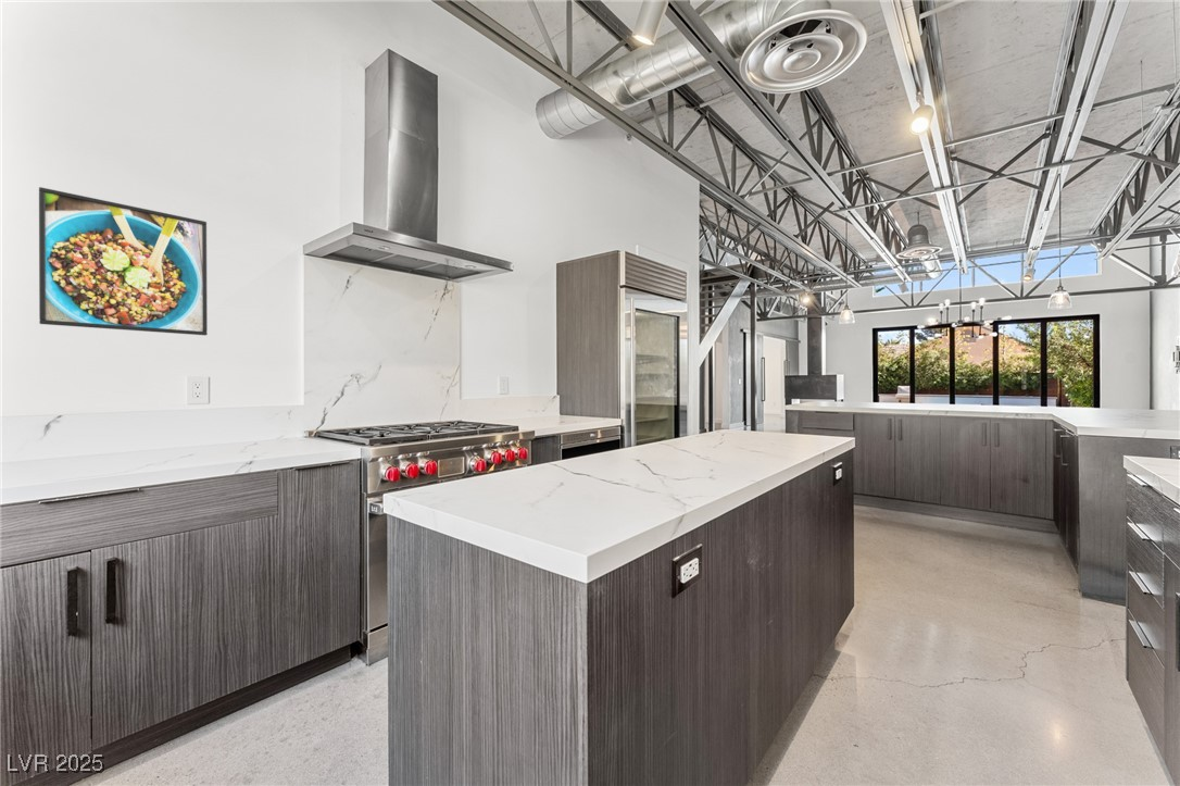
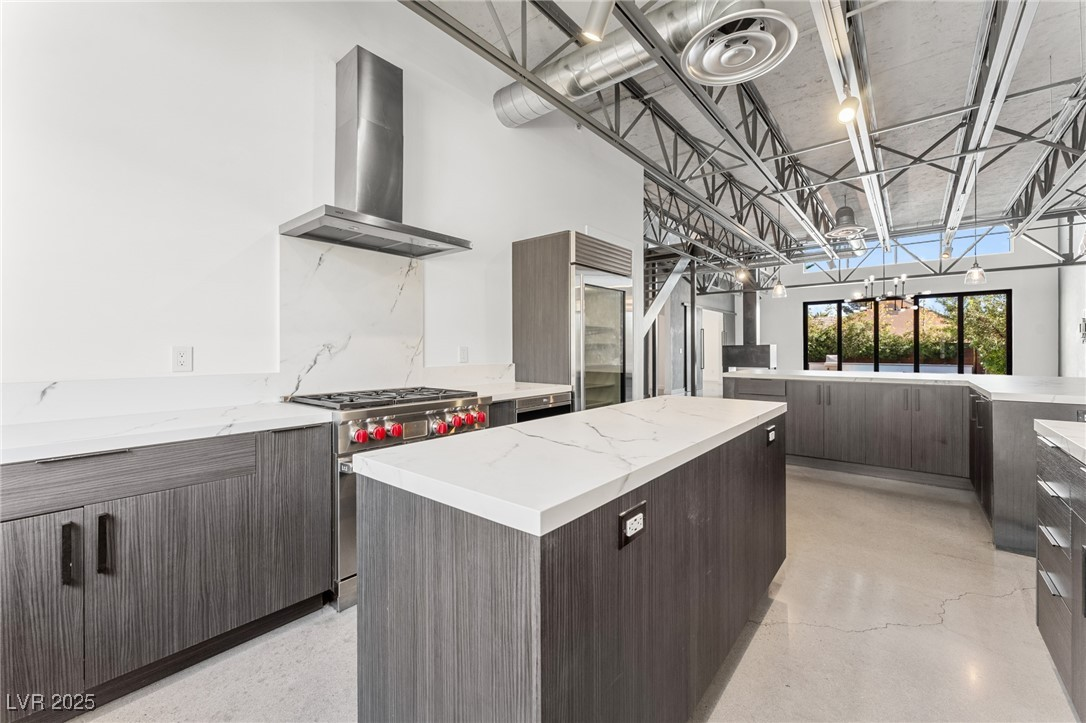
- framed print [38,186,209,336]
